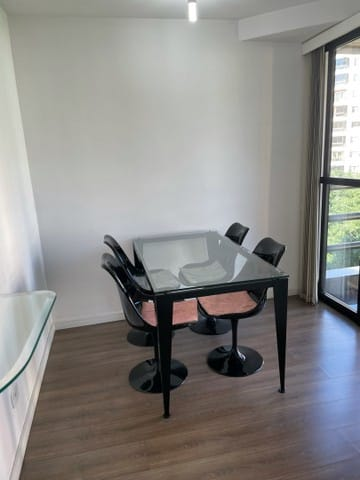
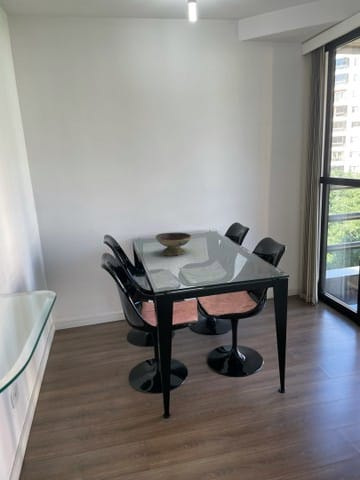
+ decorative bowl [155,232,192,257]
